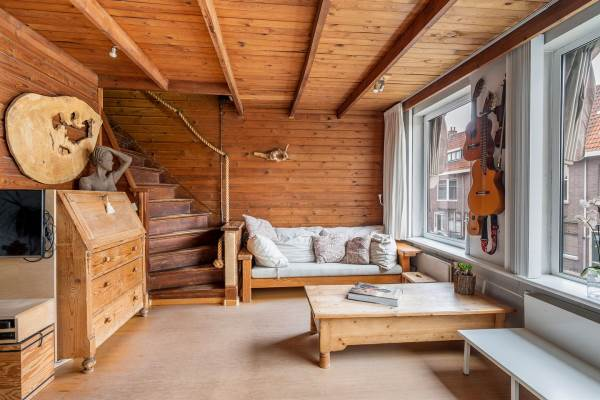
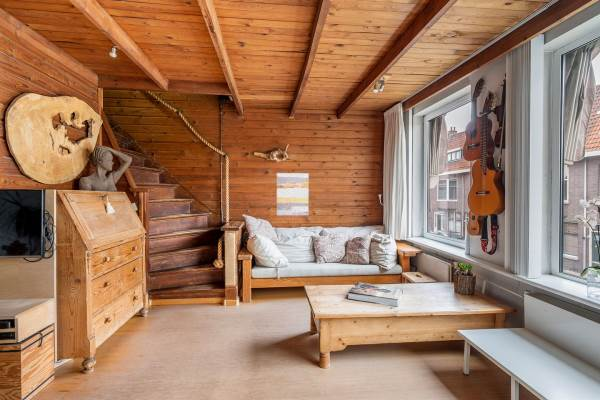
+ wall art [276,172,309,216]
